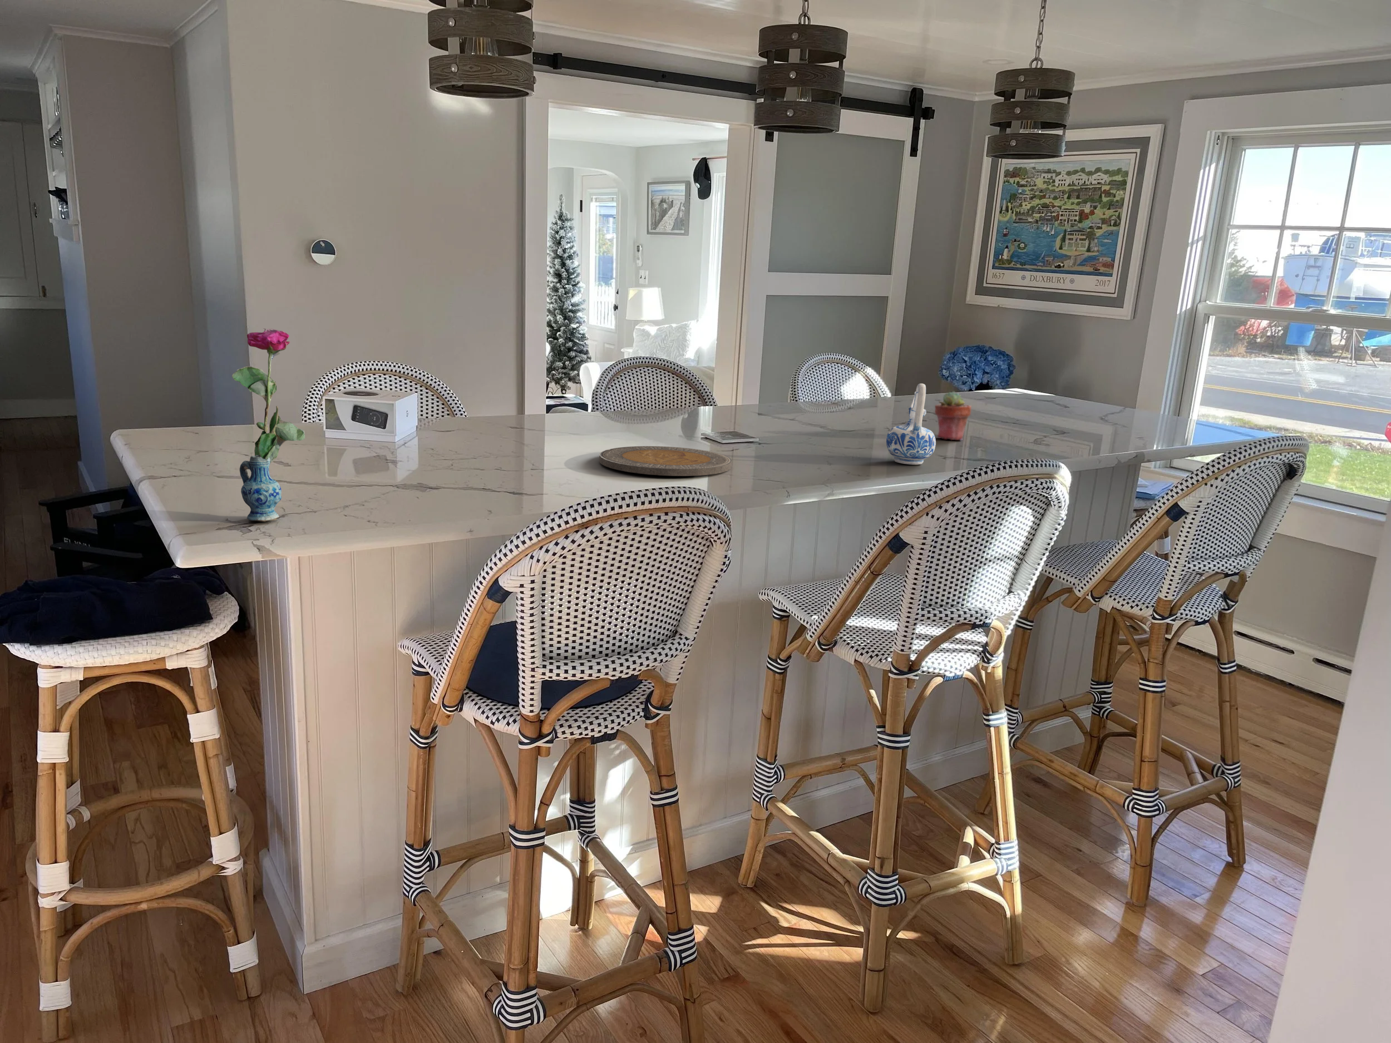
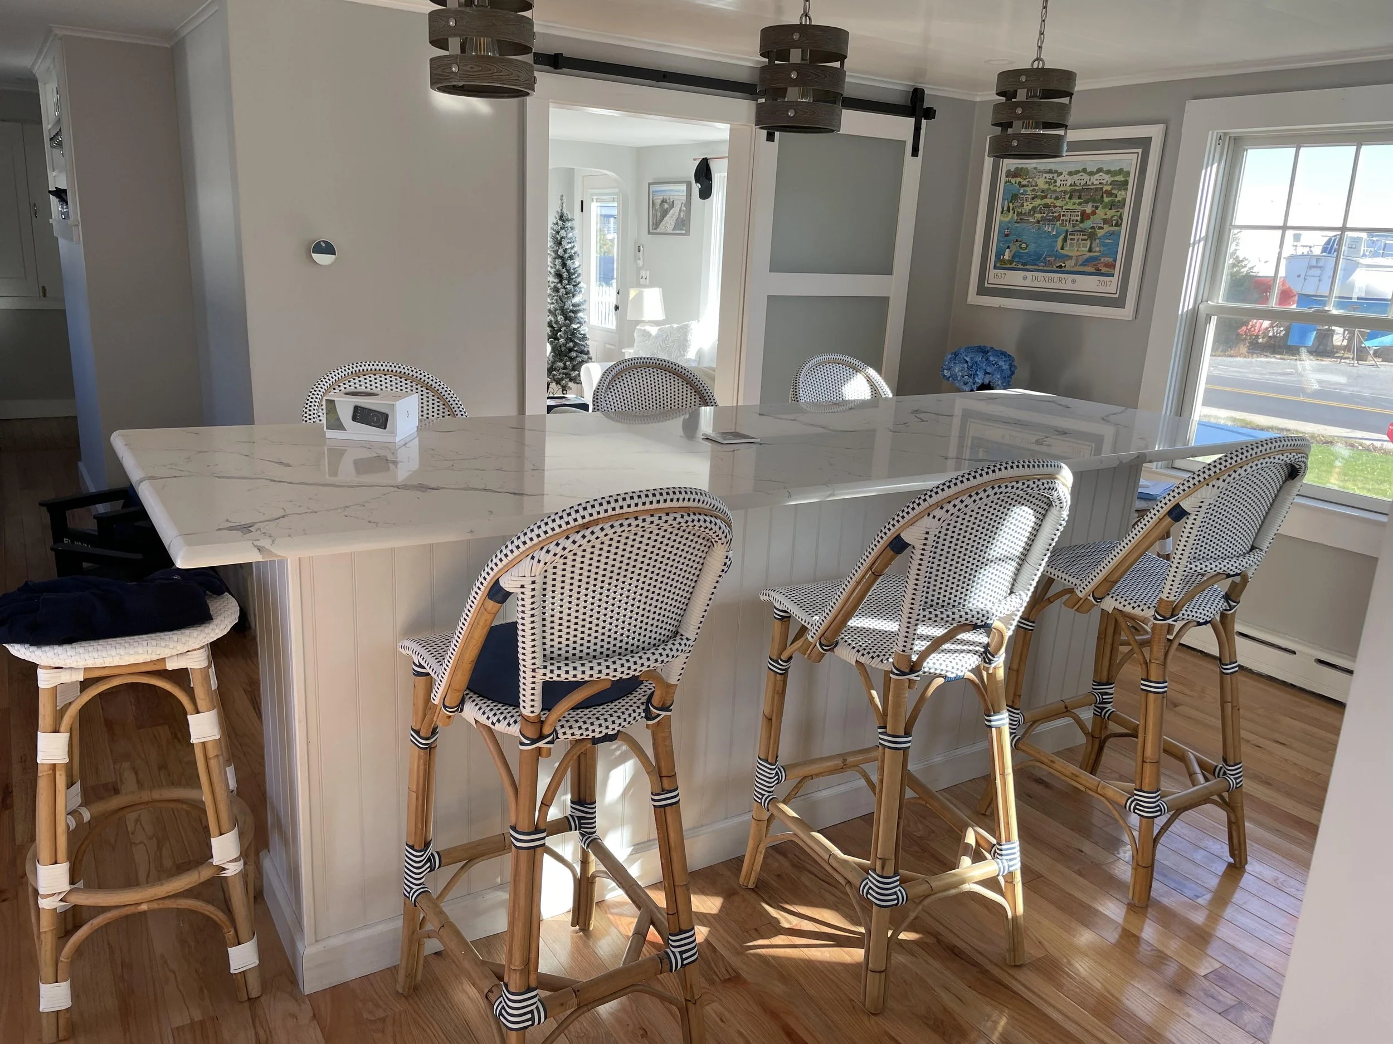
- plate [599,446,733,477]
- ceramic pitcher [886,382,936,465]
- potted succulent [934,391,972,440]
- vase [231,328,306,522]
